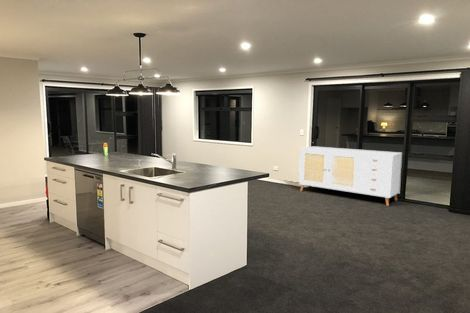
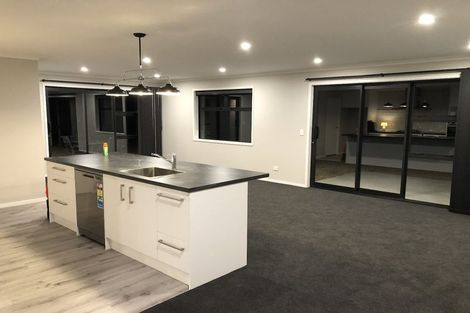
- sideboard [298,145,403,207]
